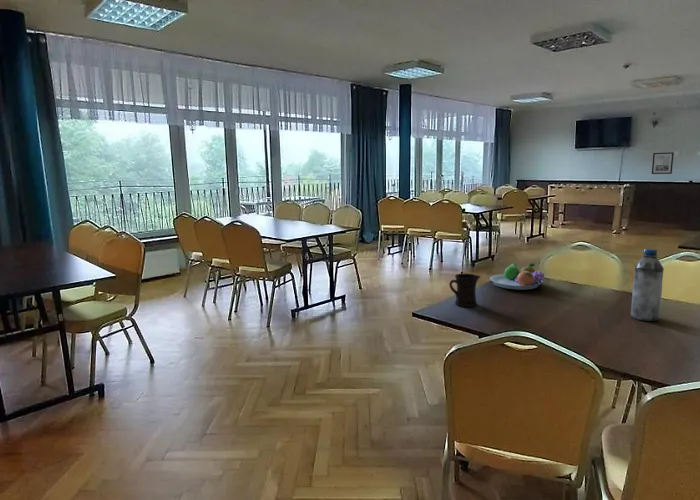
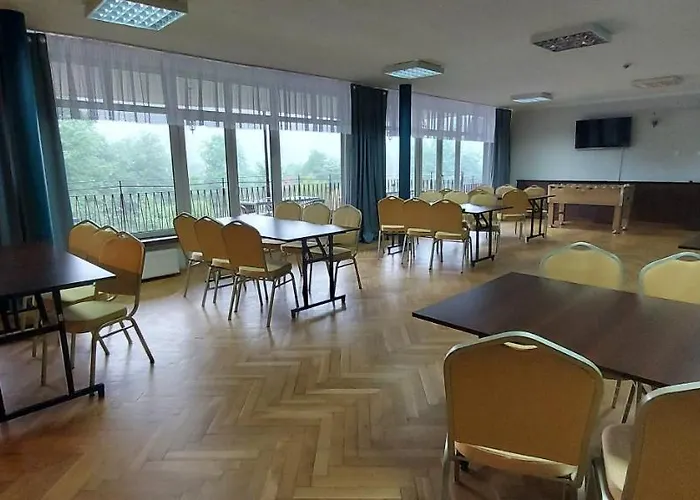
- wall art [651,151,675,175]
- water bottle [630,248,665,322]
- fruit bowl [489,262,545,291]
- mug [448,273,482,308]
